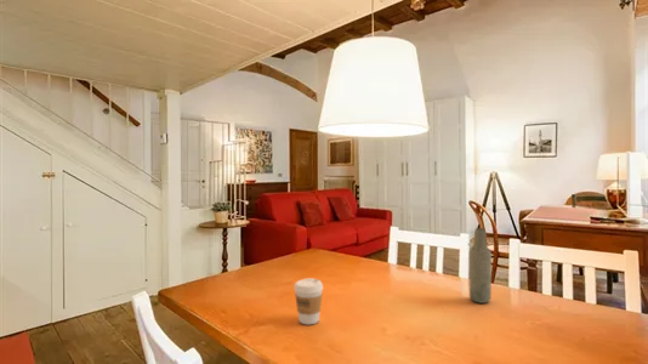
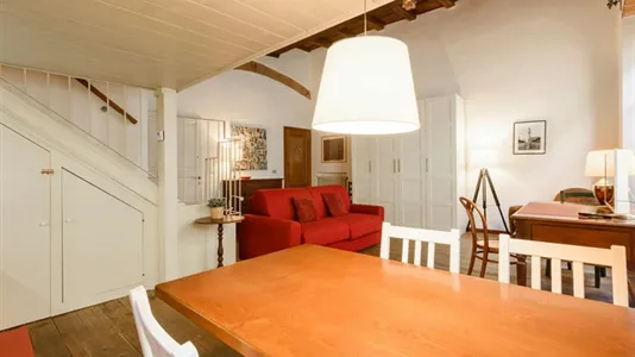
- coffee cup [294,278,324,325]
- bottle [468,227,493,305]
